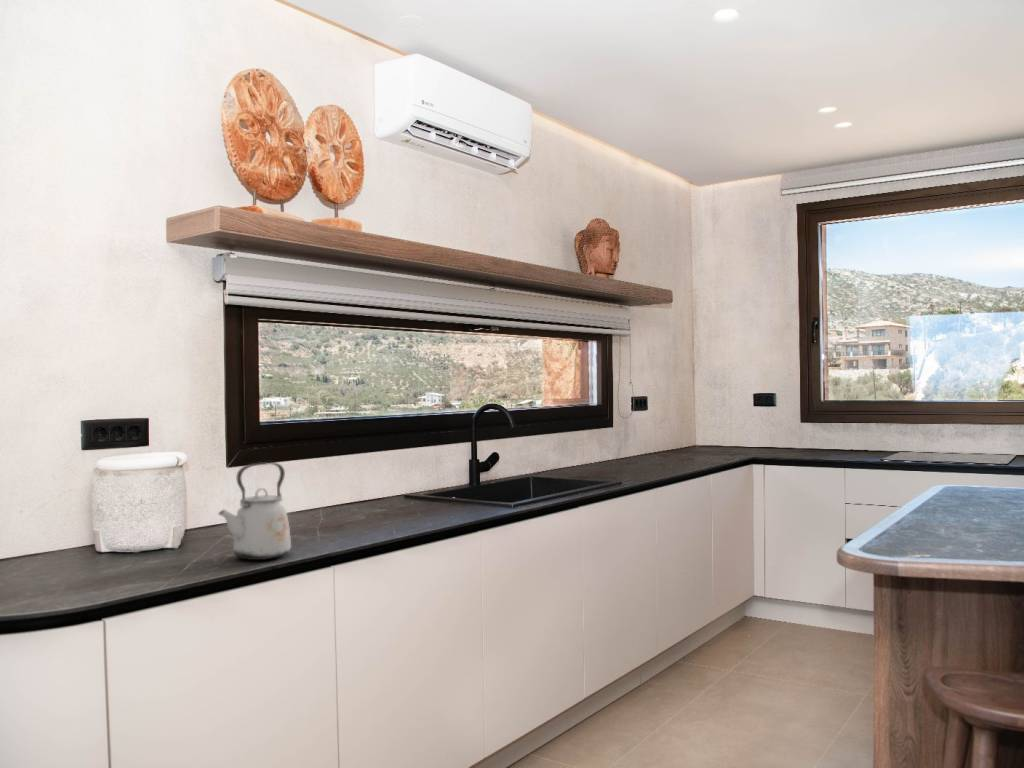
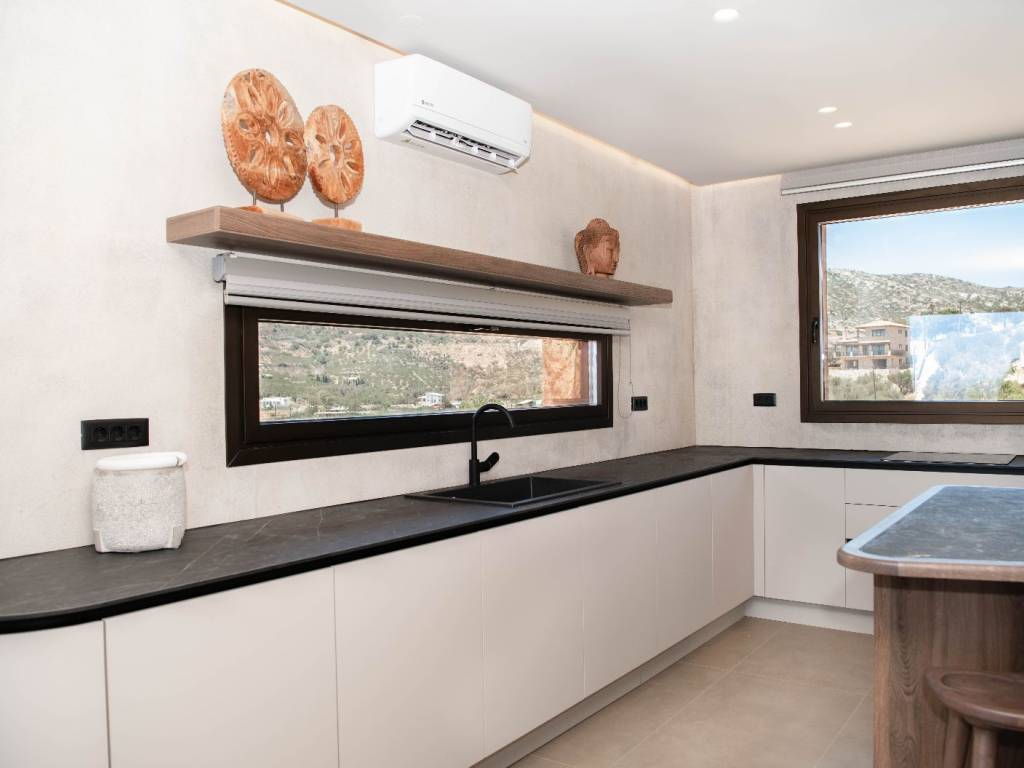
- kettle [217,461,292,561]
